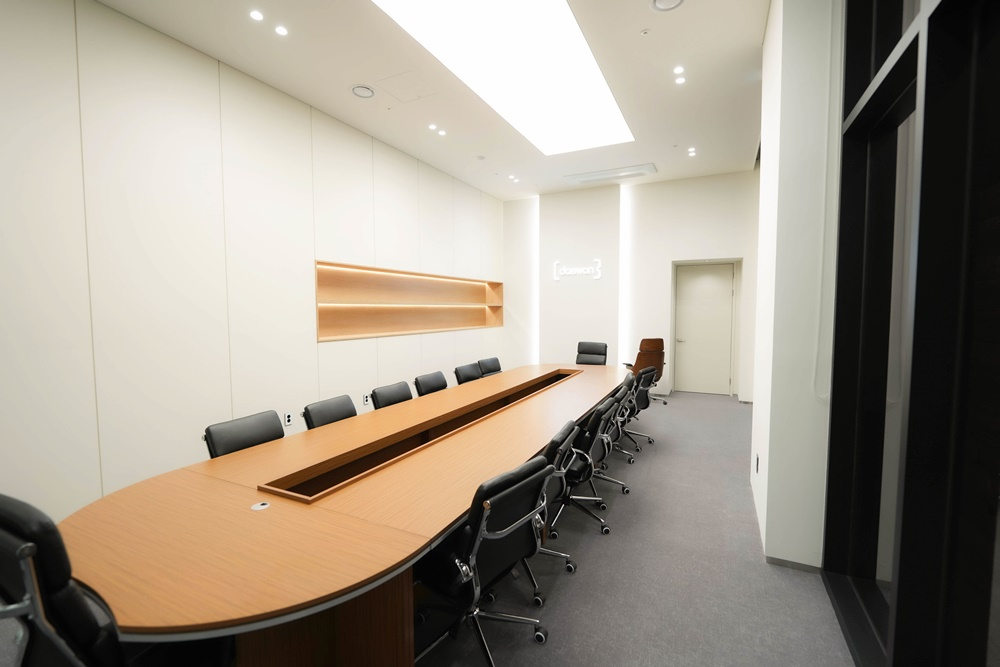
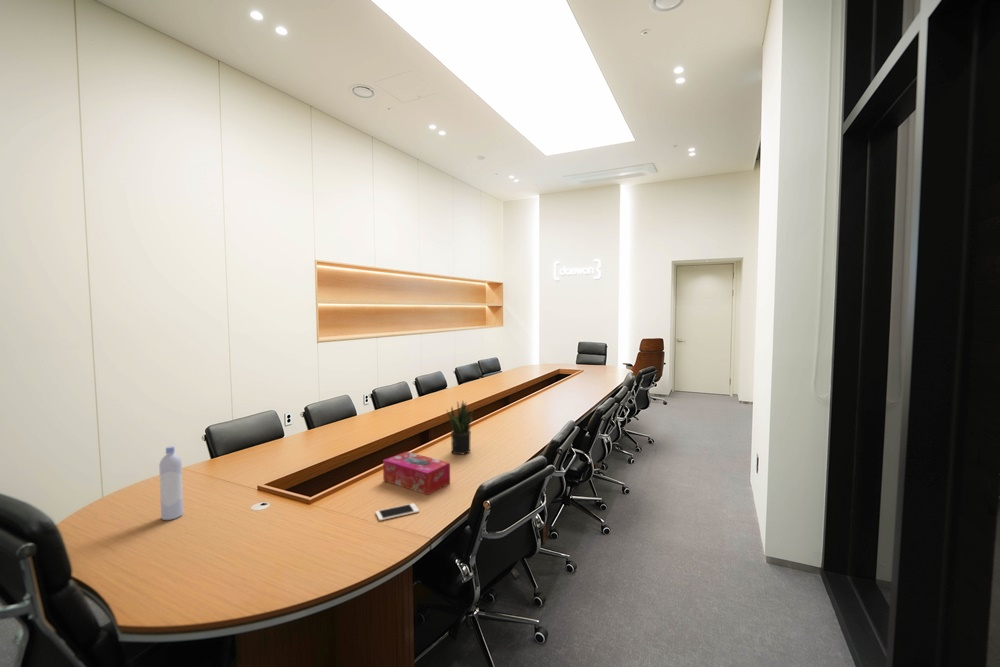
+ cell phone [375,502,420,522]
+ tissue box [382,451,451,496]
+ potted plant [446,400,474,455]
+ bottle [158,445,184,521]
